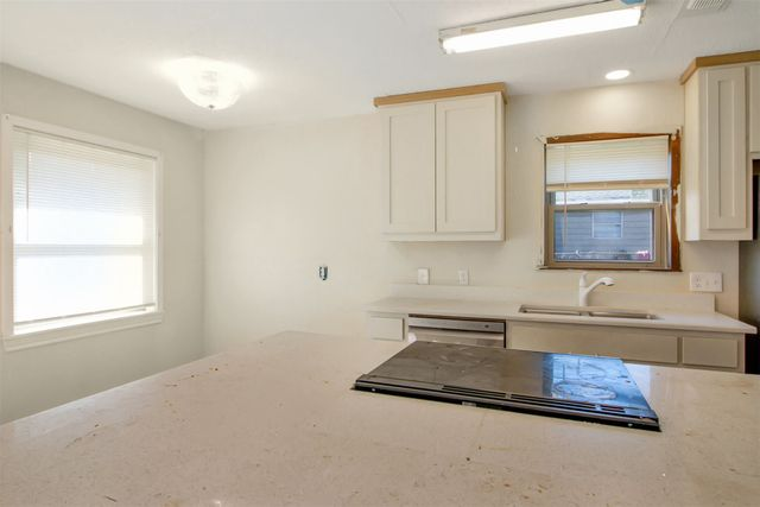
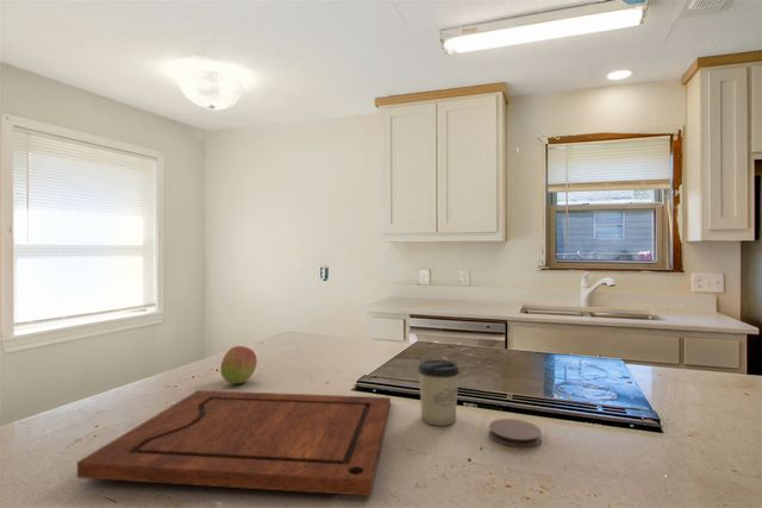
+ cup [417,358,461,427]
+ fruit [219,345,258,384]
+ cutting board [76,389,392,497]
+ coaster [488,418,543,447]
